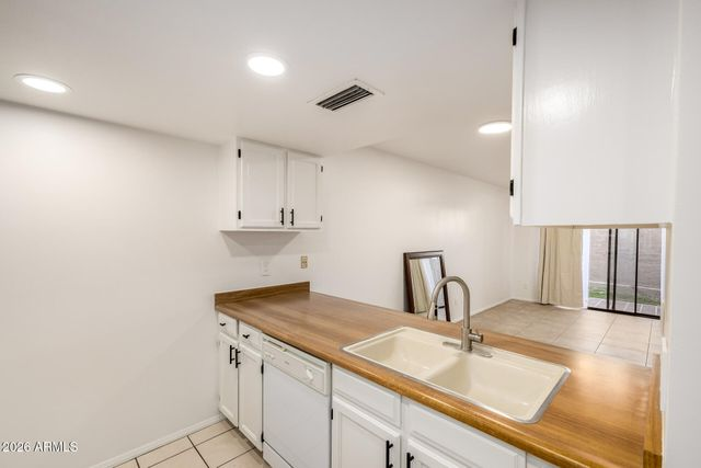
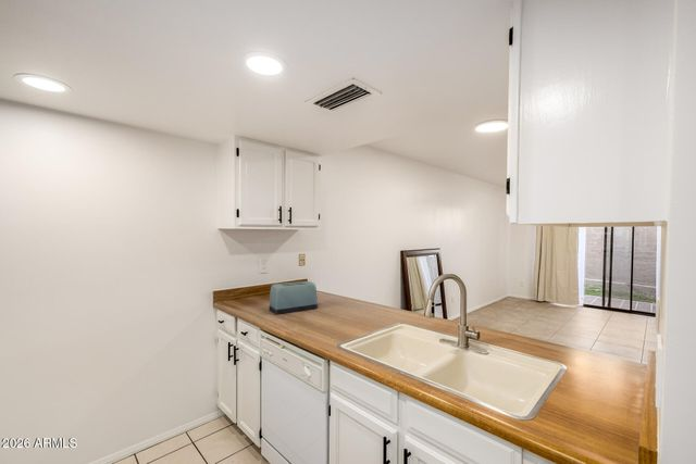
+ toaster [269,280,319,316]
